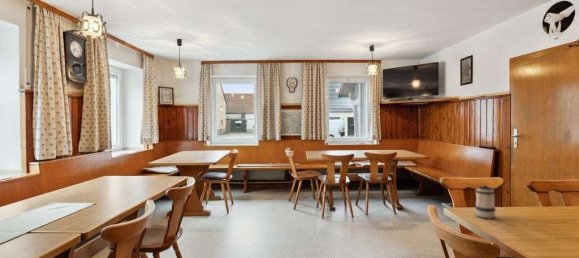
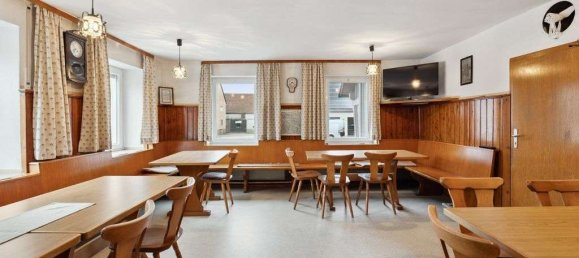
- beer mug [474,184,497,220]
